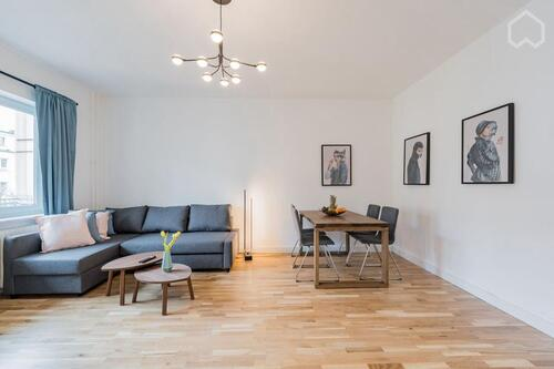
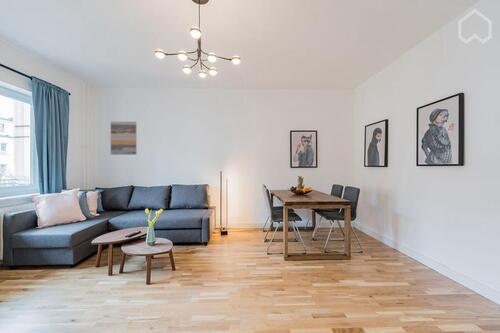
+ wall art [110,121,137,156]
